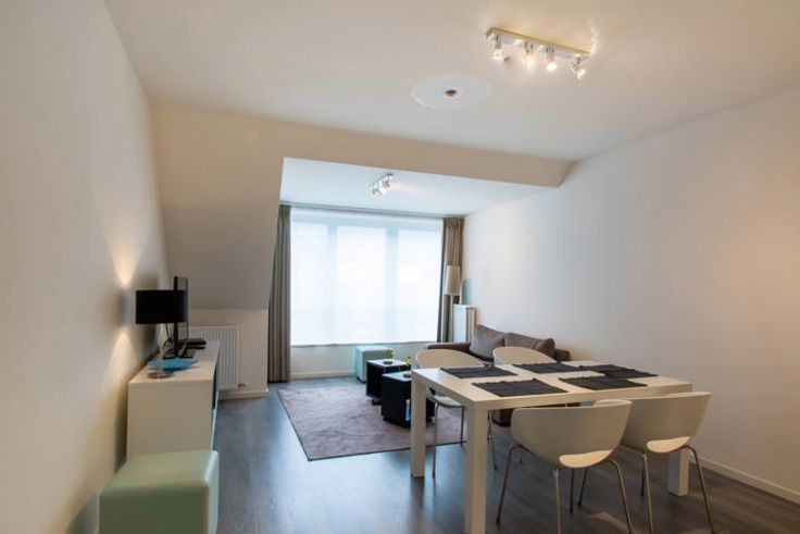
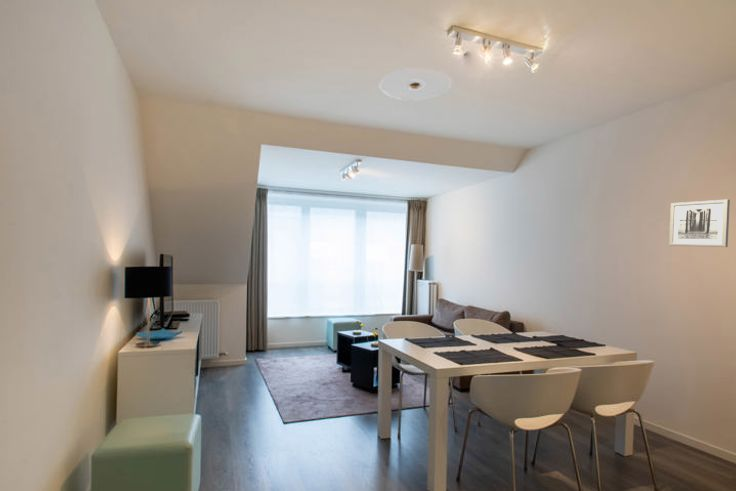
+ wall art [668,199,731,248]
